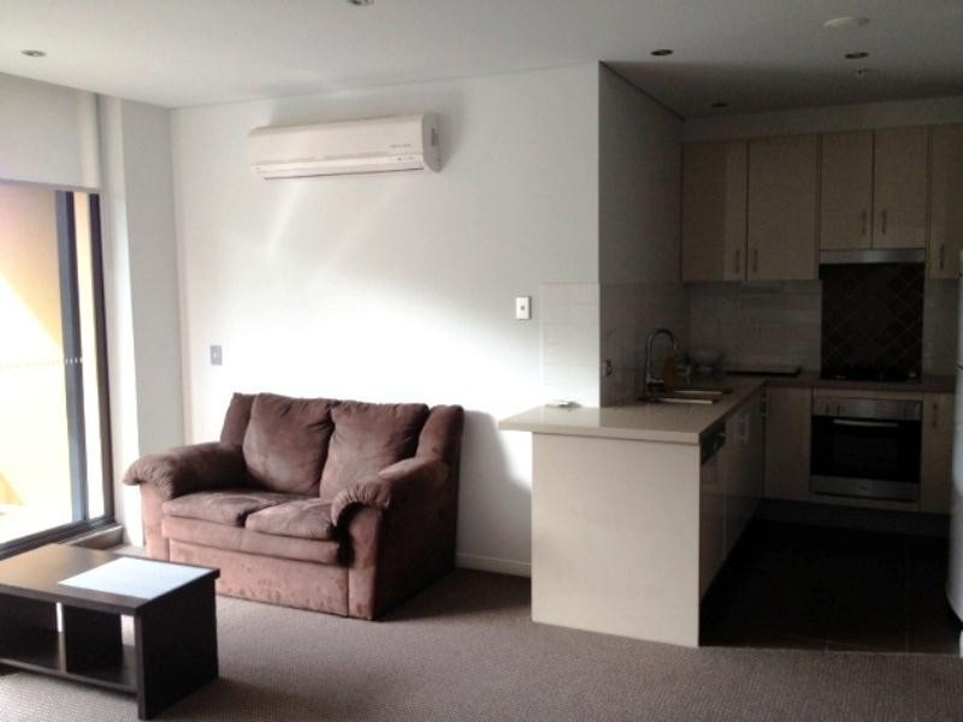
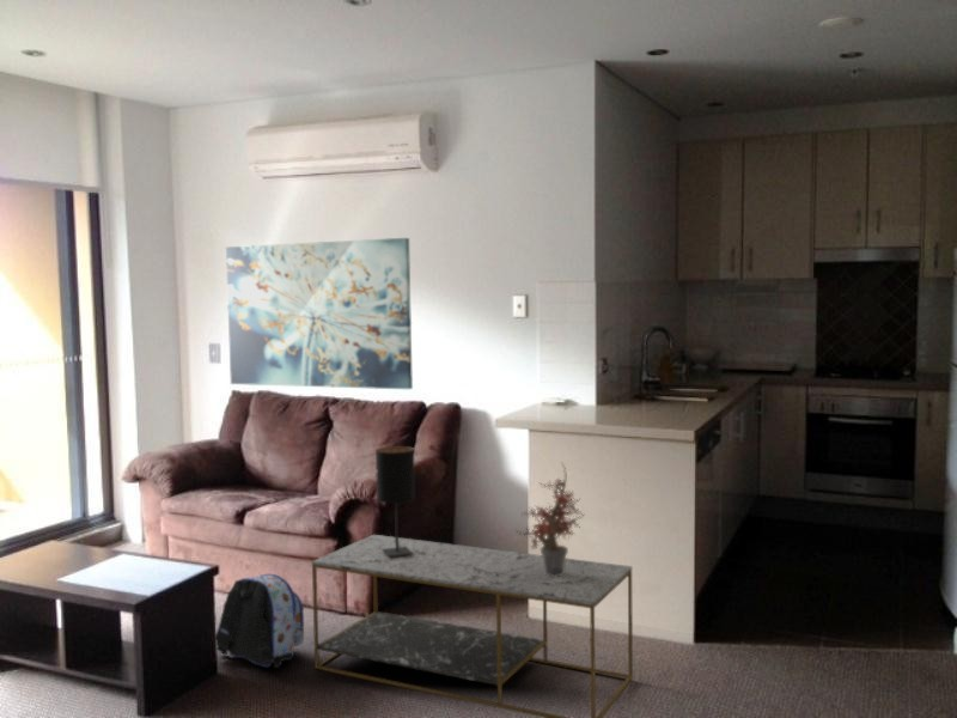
+ wall art [225,237,414,390]
+ backpack [214,573,305,669]
+ coffee table [311,534,634,718]
+ table lamp [374,445,416,558]
+ potted plant [513,461,584,577]
